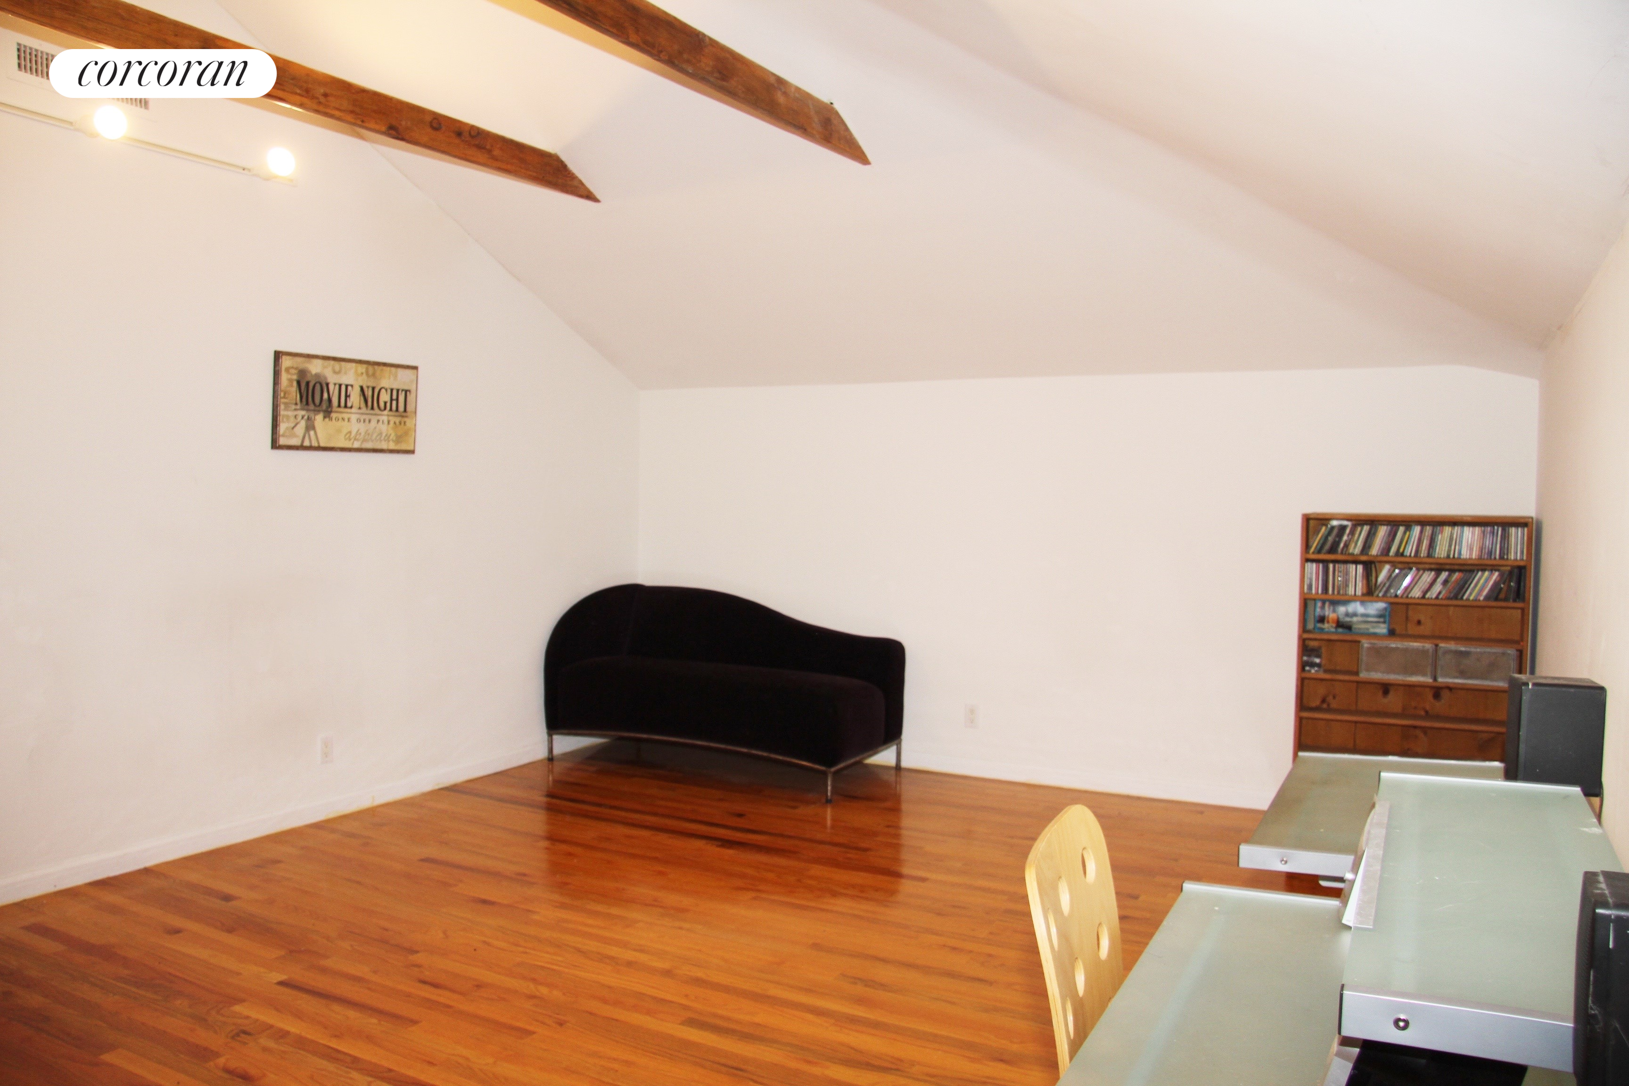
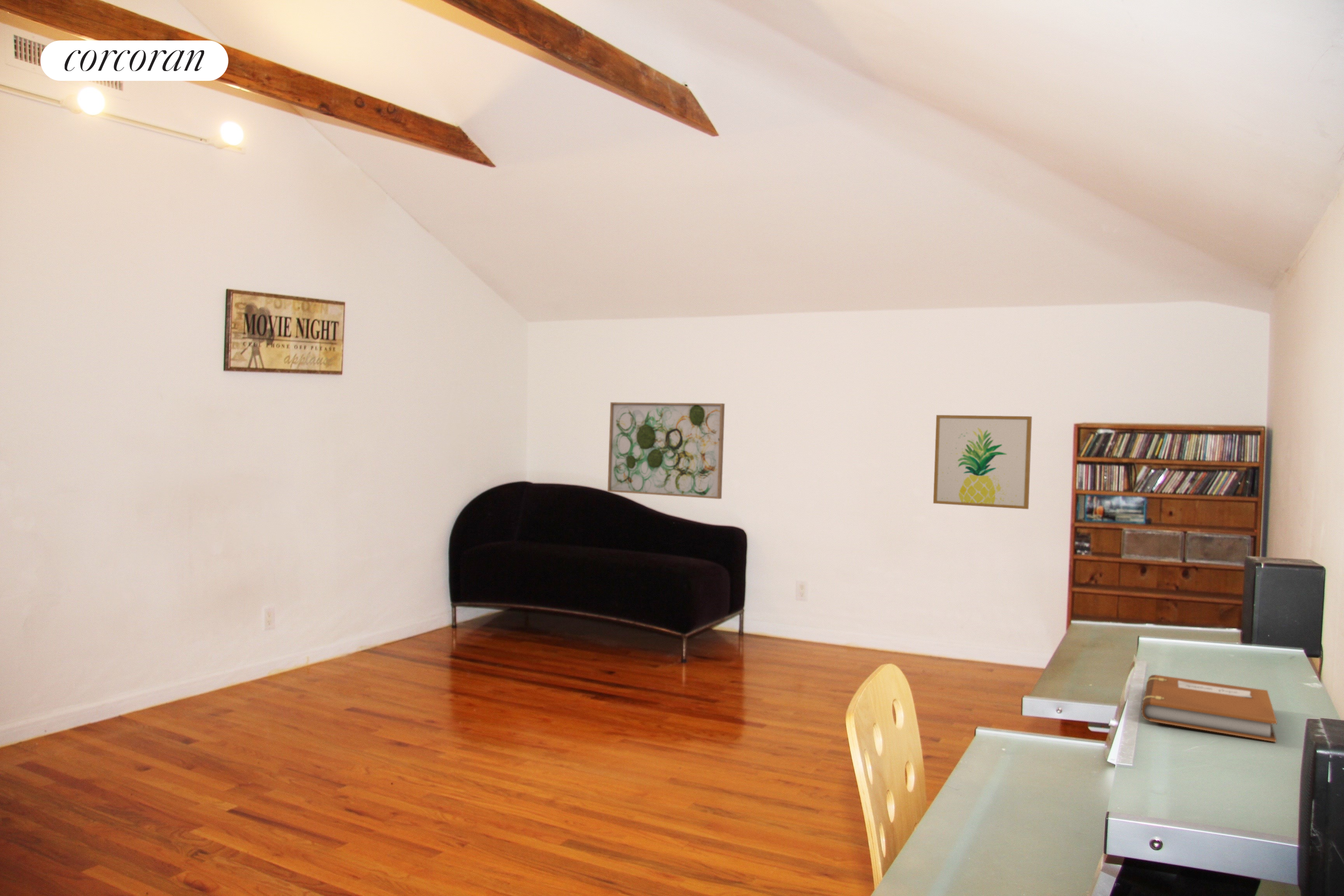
+ wall art [933,415,1032,509]
+ wall art [607,402,725,499]
+ notebook [1141,674,1278,742]
